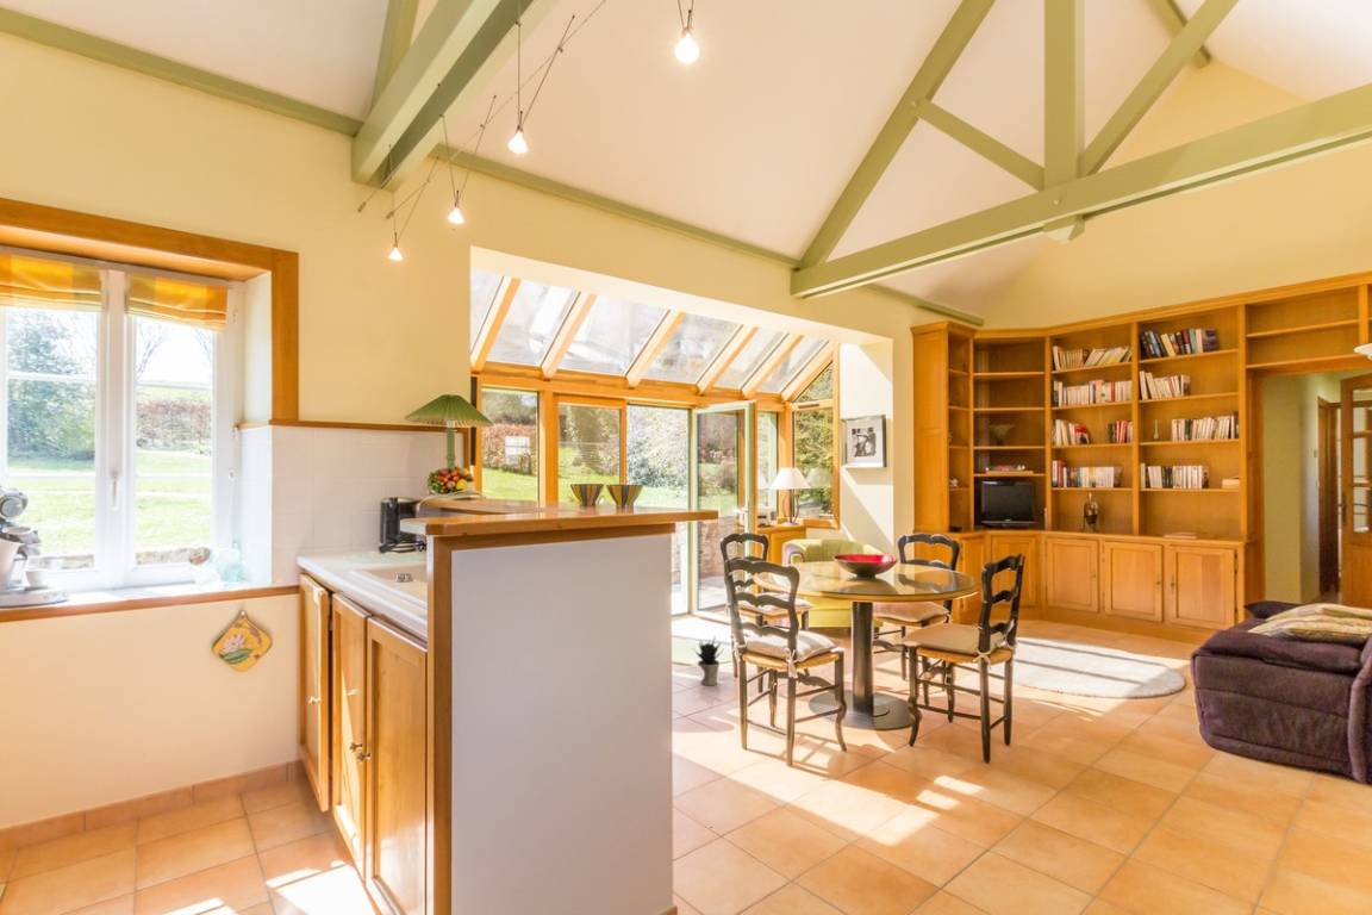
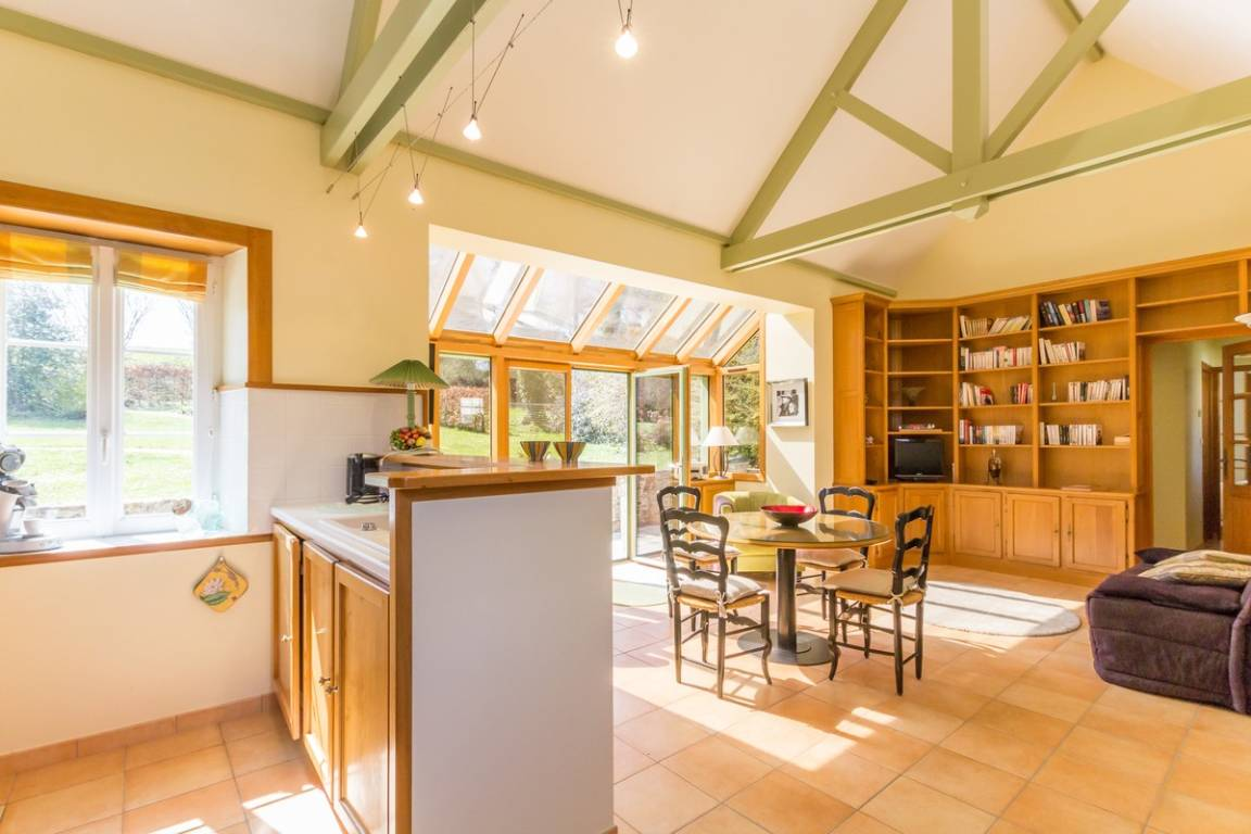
- potted plant [692,635,724,686]
